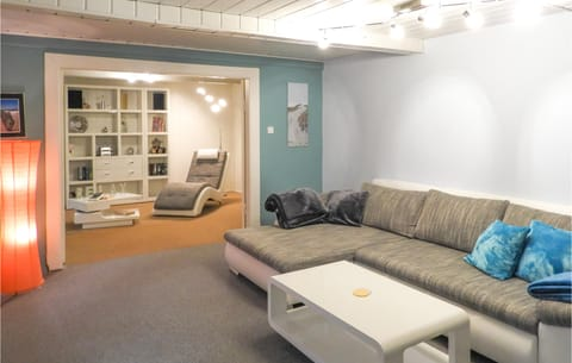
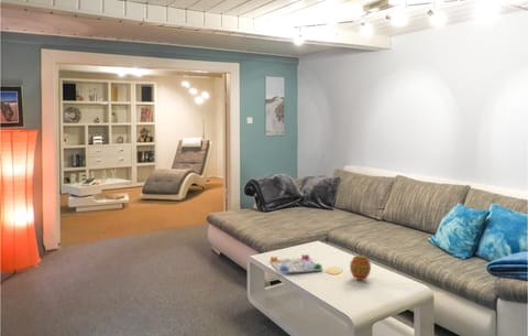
+ board game [268,253,323,274]
+ decorative egg [349,252,372,282]
